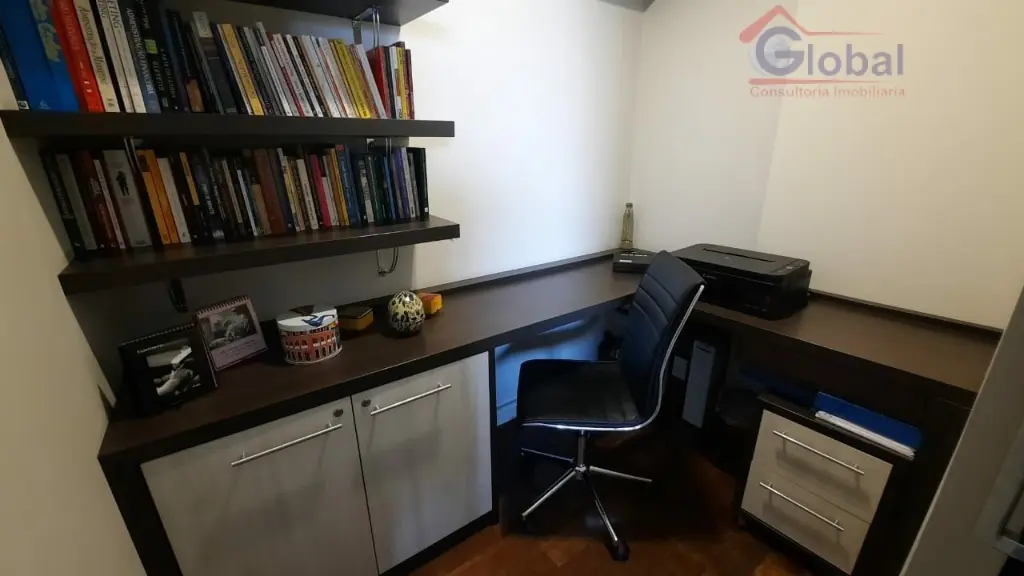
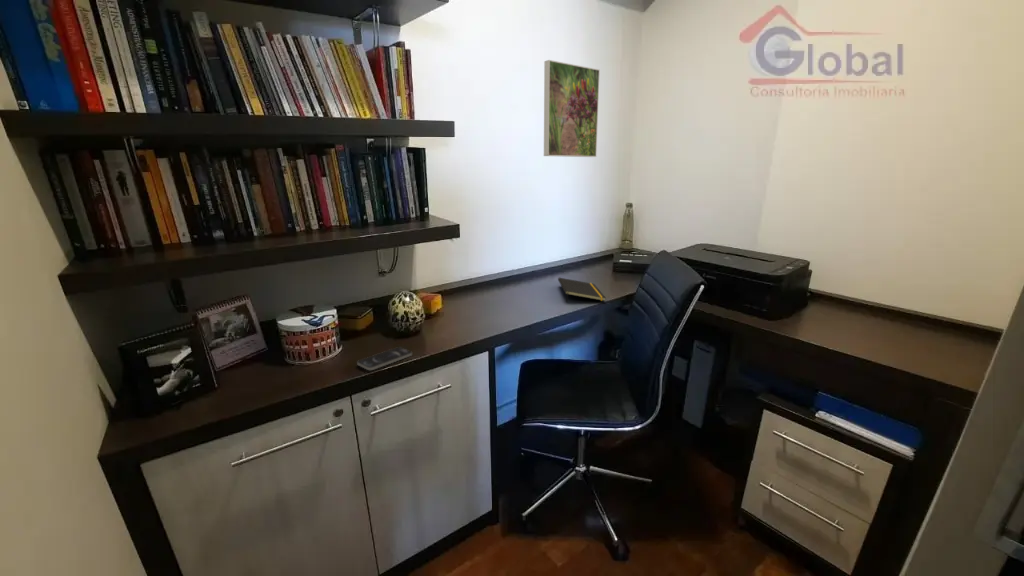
+ notepad [557,277,607,303]
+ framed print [543,59,601,158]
+ smartphone [356,346,413,371]
